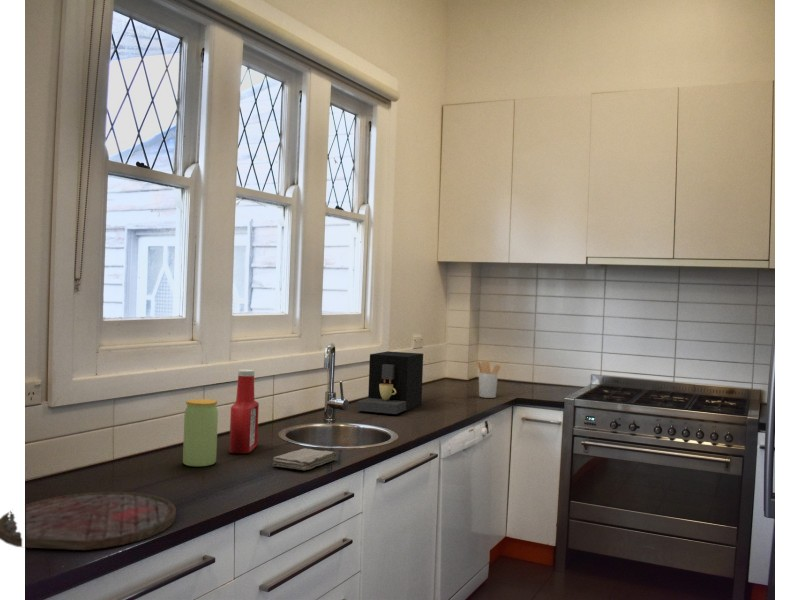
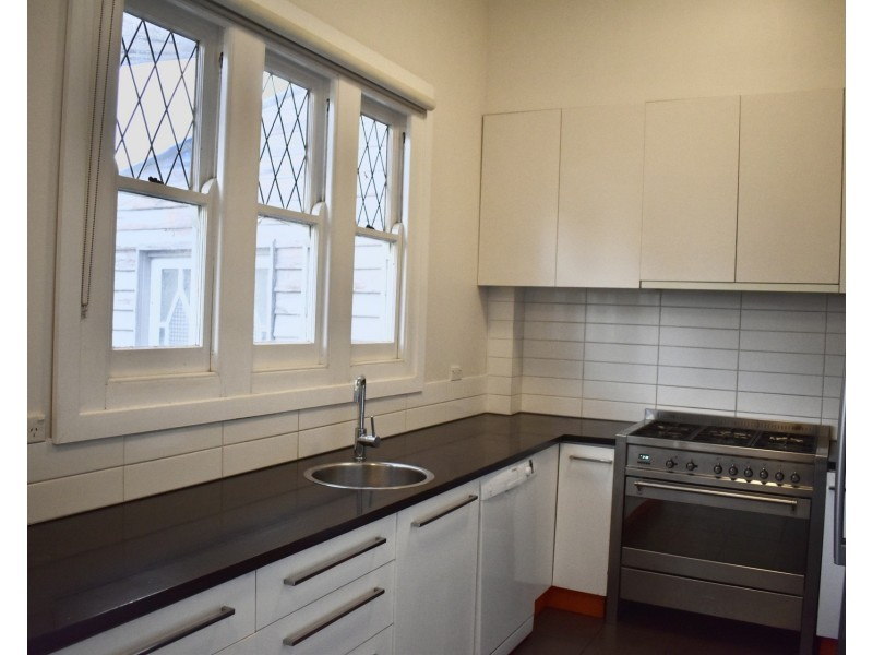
- washcloth [272,448,338,471]
- coffee maker [356,350,424,415]
- jar [182,398,219,467]
- cutting board [0,491,177,551]
- utensil holder [475,360,502,399]
- soap bottle [228,369,260,455]
